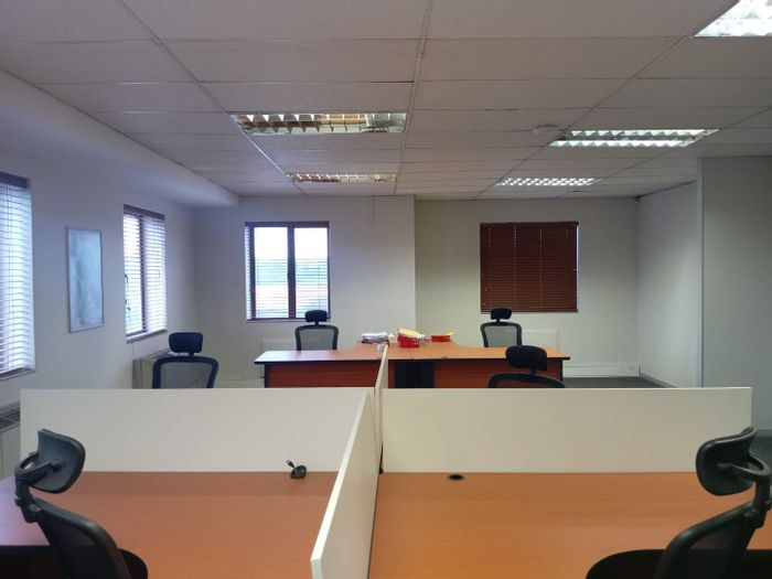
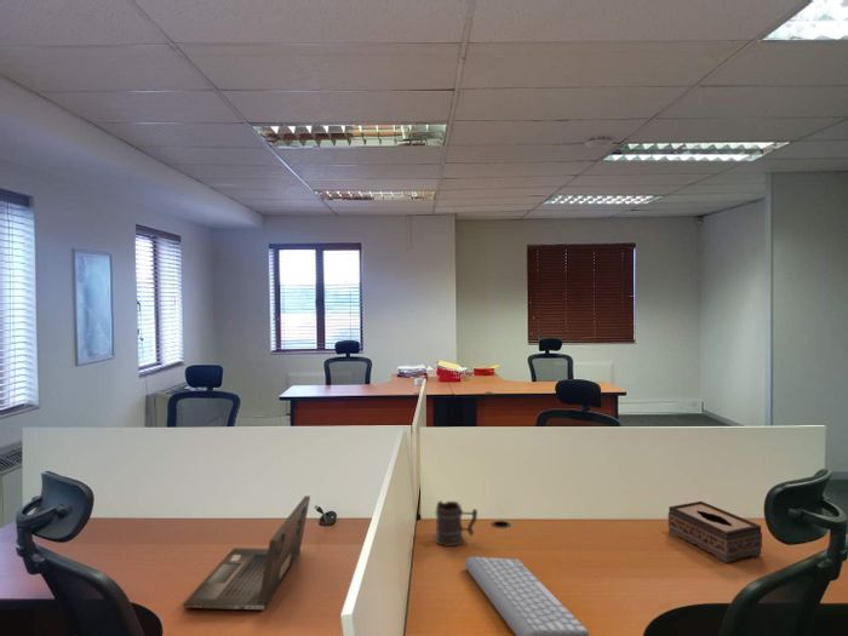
+ computer keyboard [463,556,590,636]
+ tissue box [667,500,763,563]
+ laptop [182,494,311,611]
+ mug [432,500,479,548]
